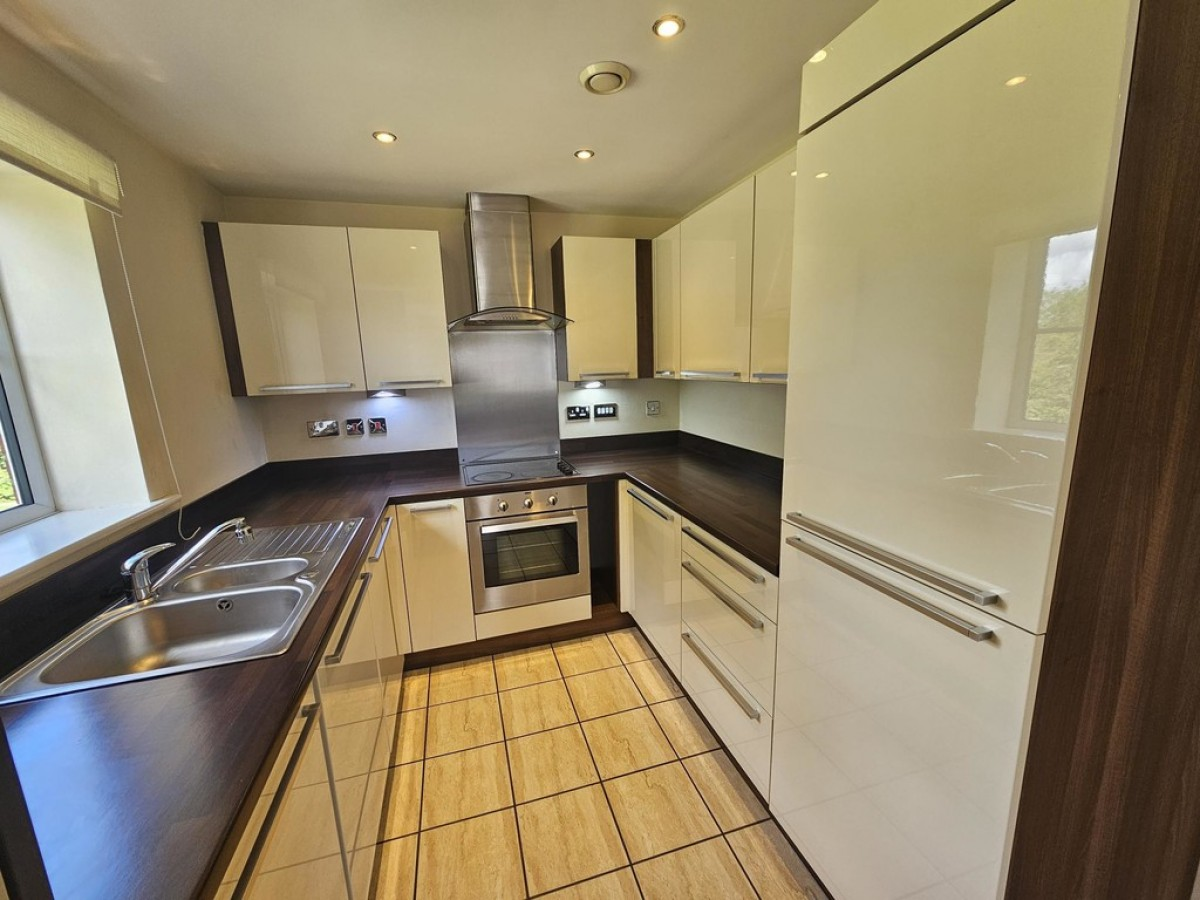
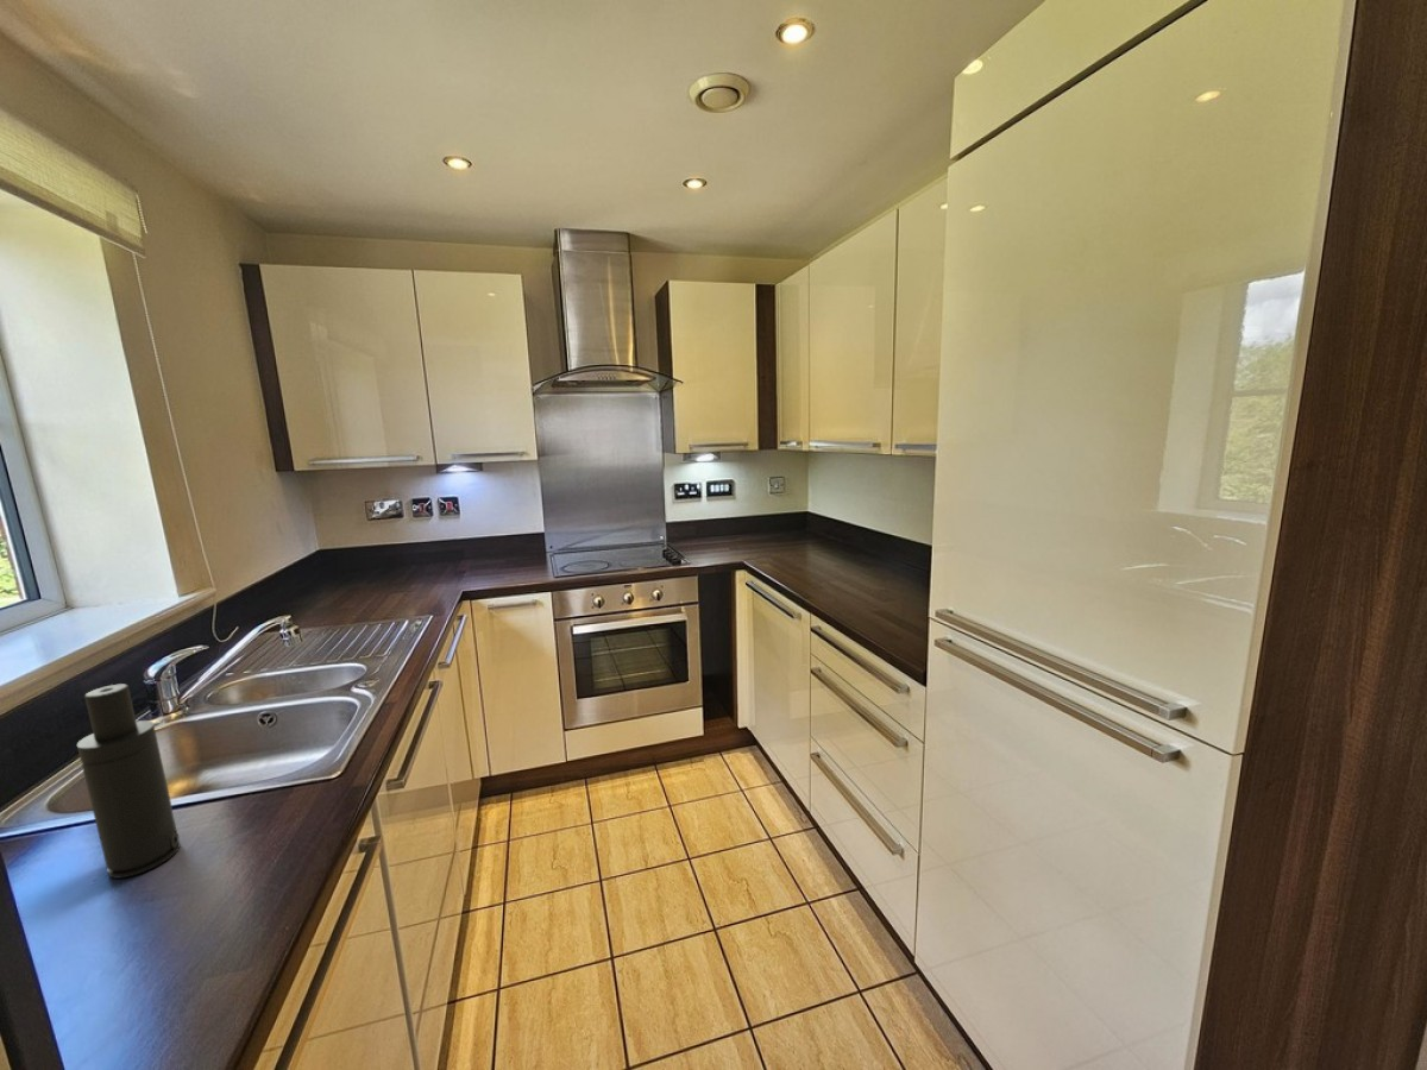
+ atomizer [76,682,181,880]
